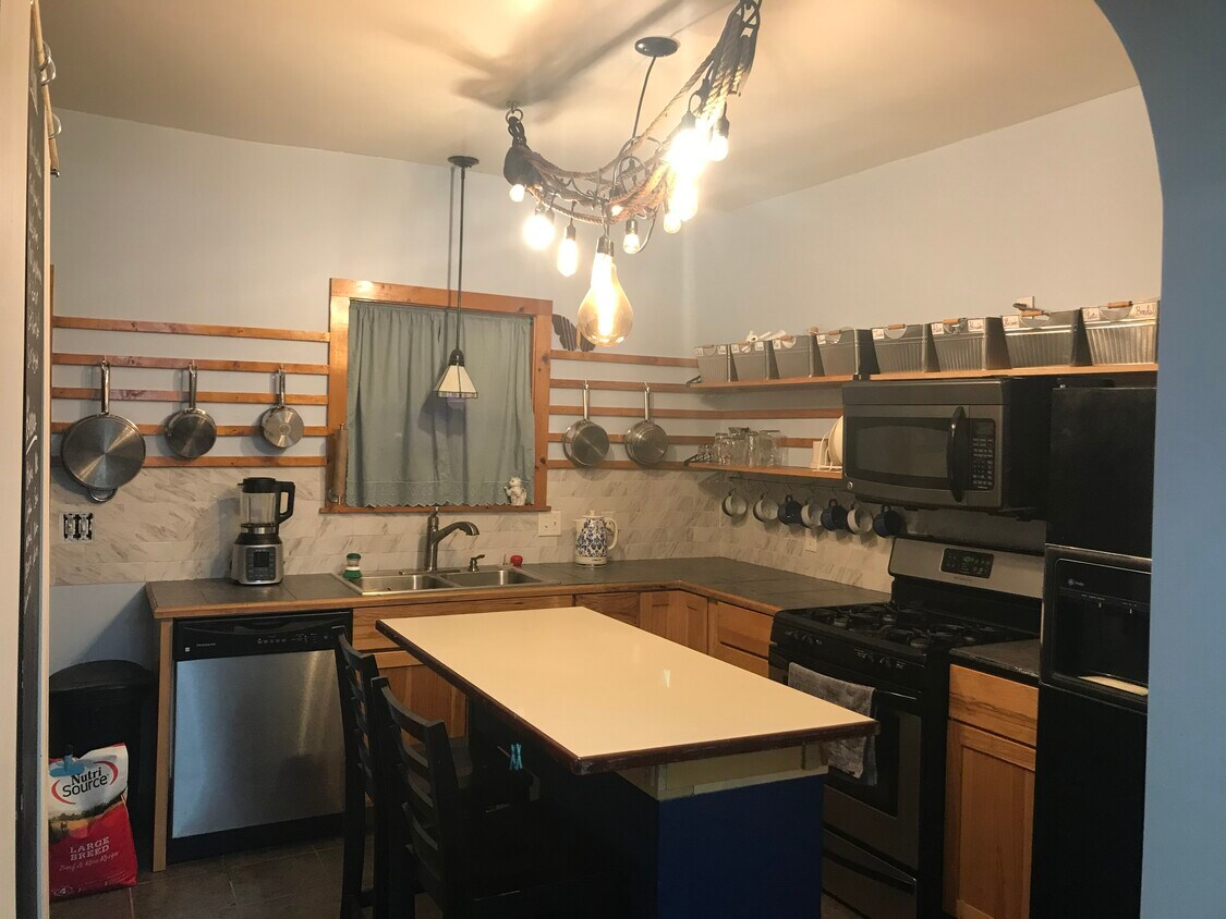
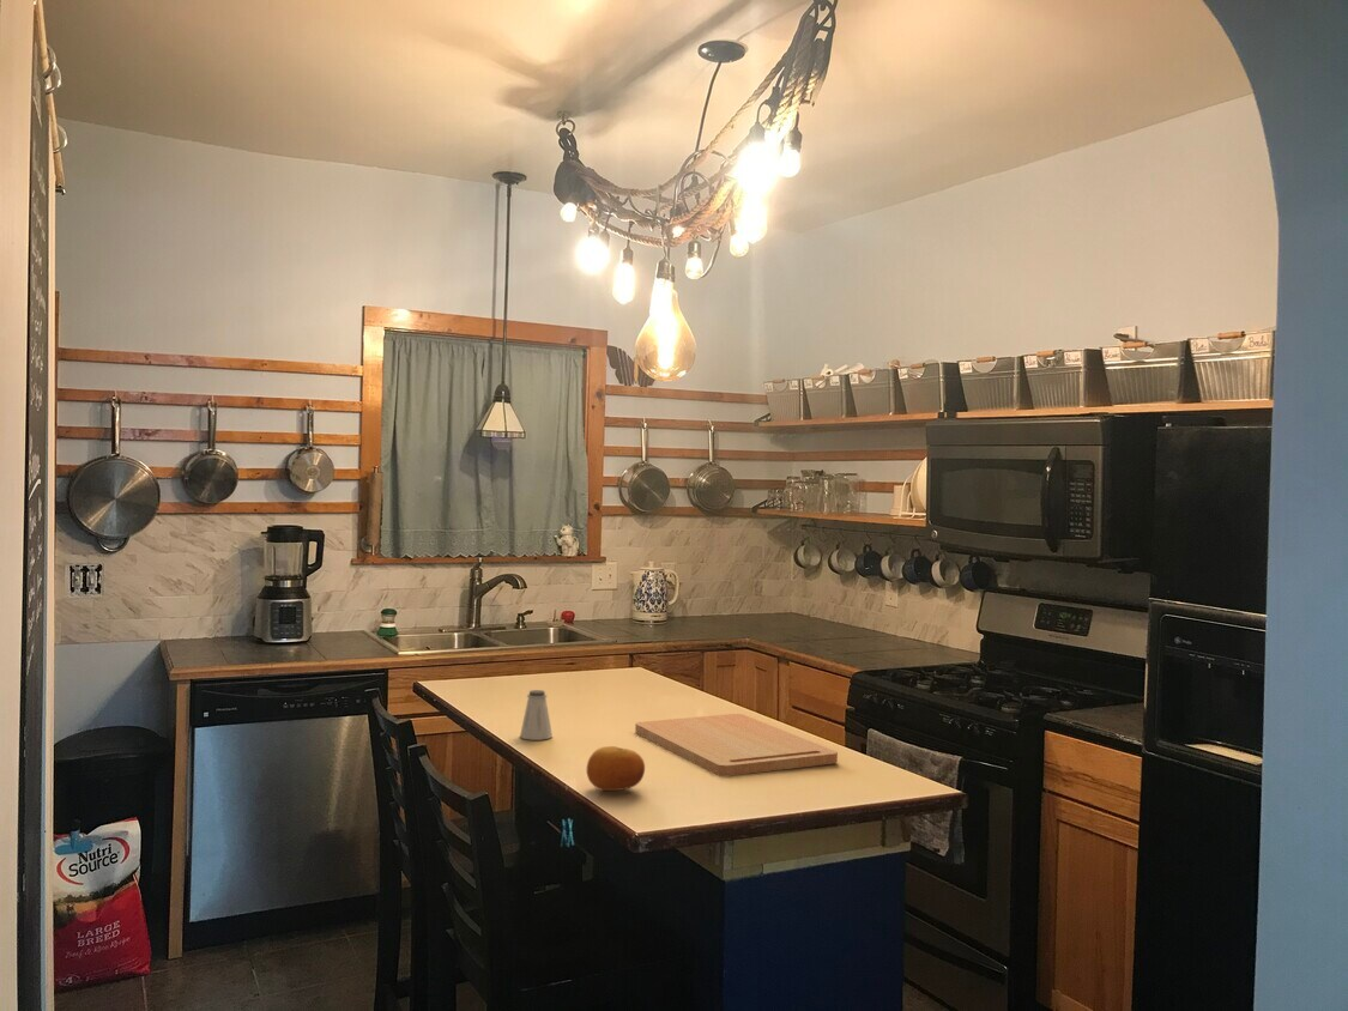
+ fruit [586,745,646,792]
+ saltshaker [519,689,554,741]
+ cutting board [634,713,839,777]
